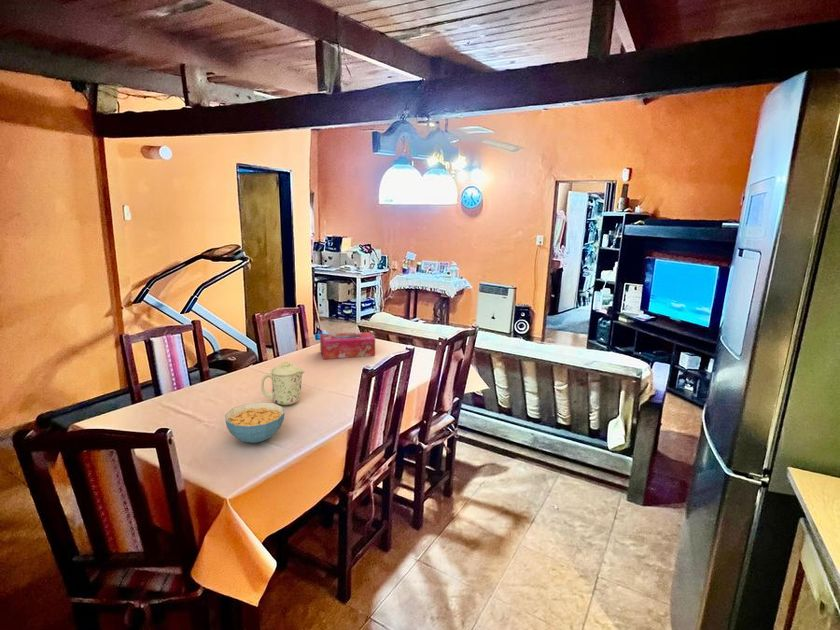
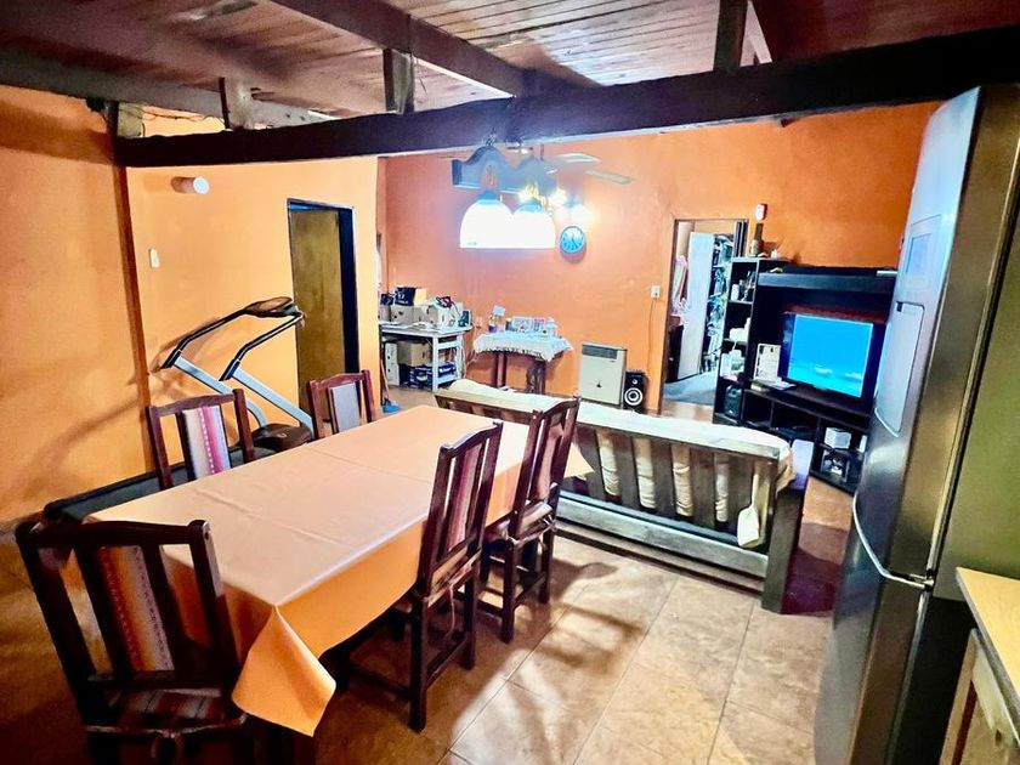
- mug [260,361,306,406]
- tissue box [319,331,376,360]
- cereal bowl [224,401,286,444]
